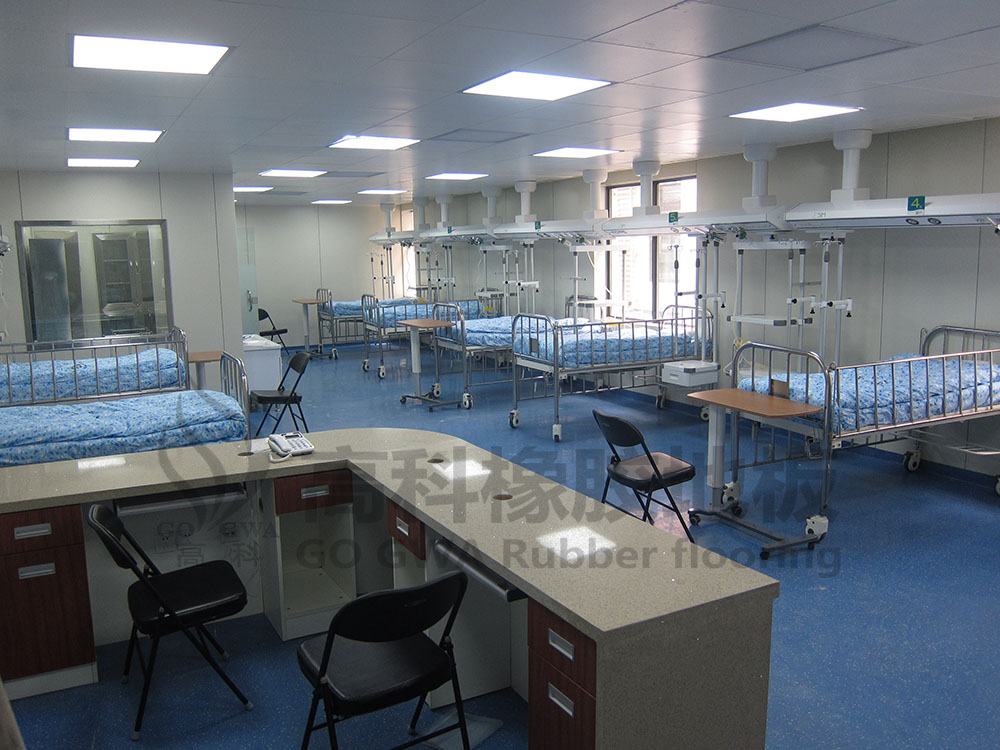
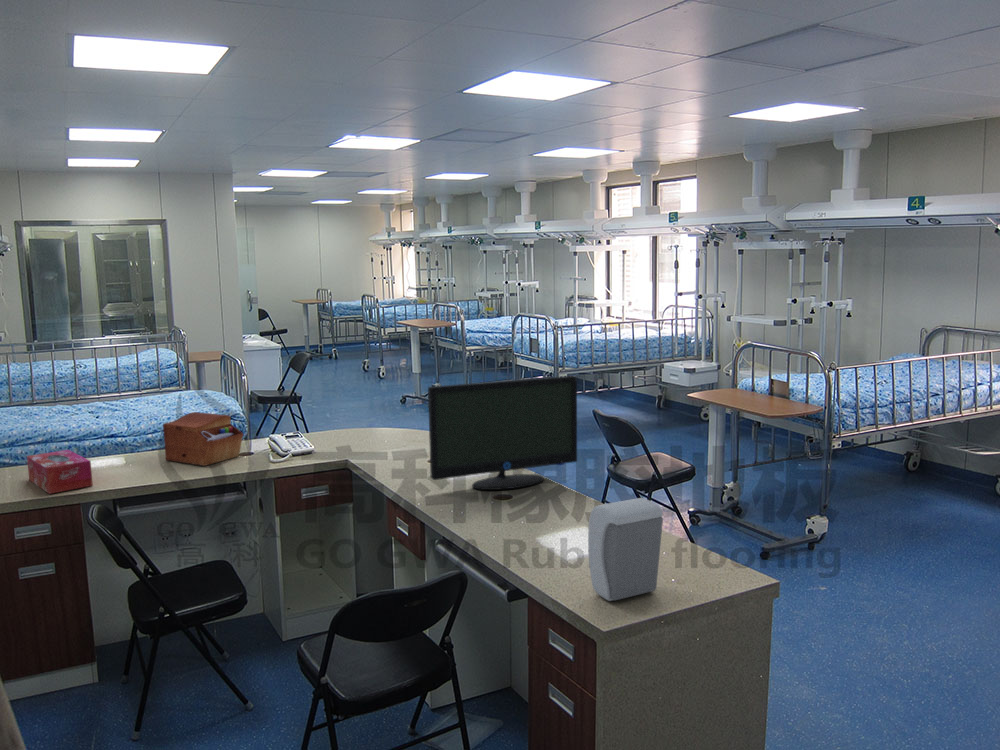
+ sewing box [162,411,244,467]
+ monitor [427,375,578,491]
+ soap dispenser [587,497,664,602]
+ tissue box [26,449,94,495]
